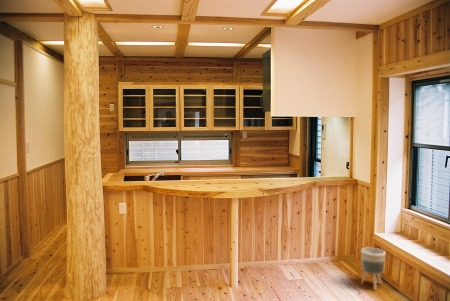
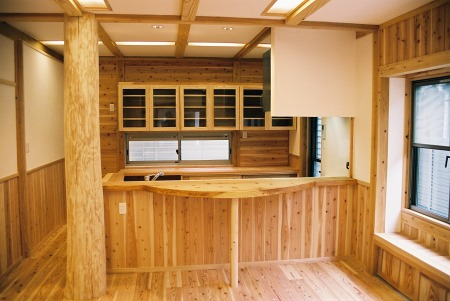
- planter [360,247,387,291]
